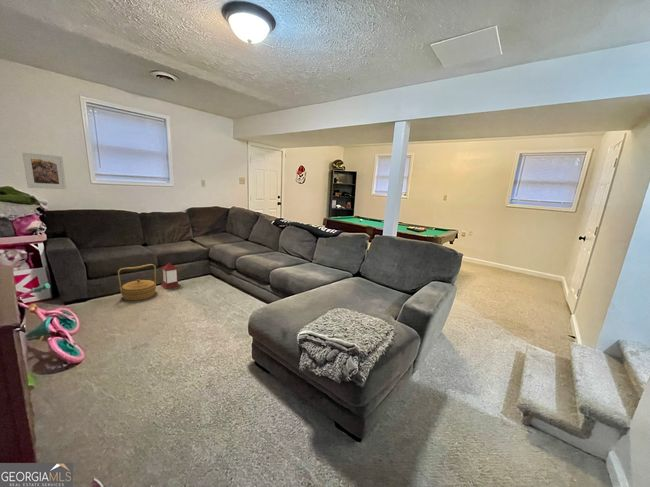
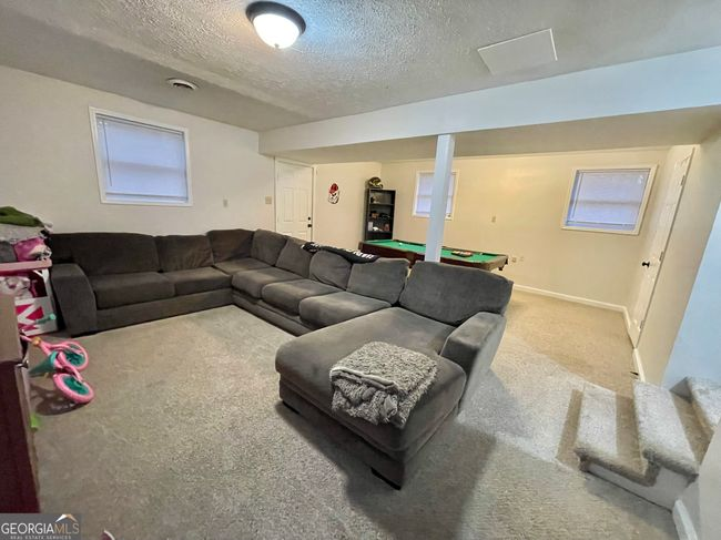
- basket [117,263,157,301]
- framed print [21,152,67,190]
- lantern [160,259,181,290]
